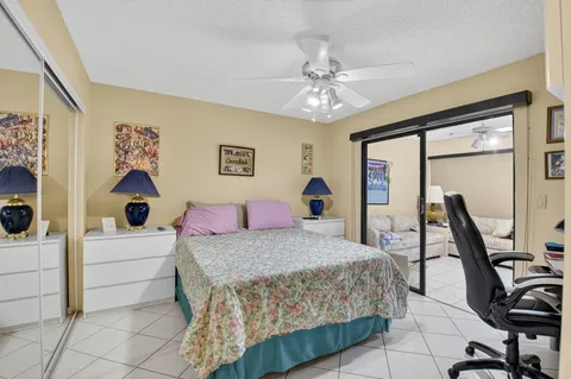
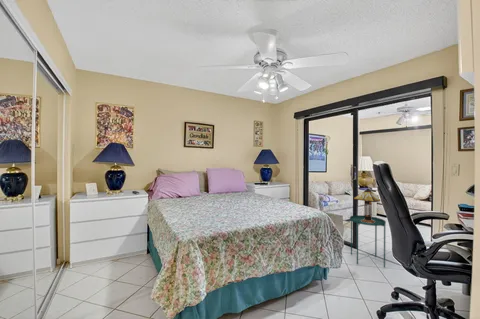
+ table lamp [352,188,381,223]
+ side table [349,214,387,268]
